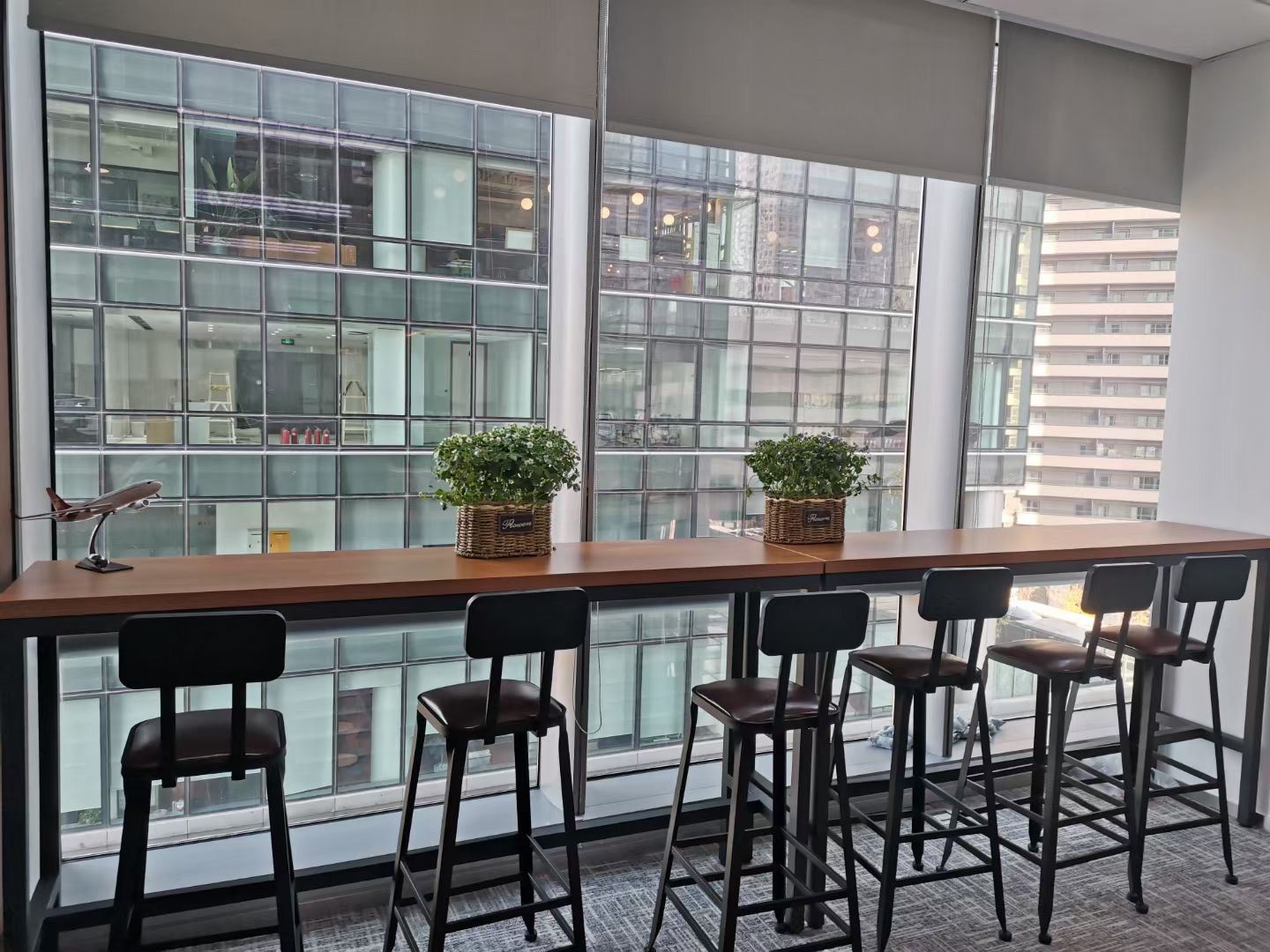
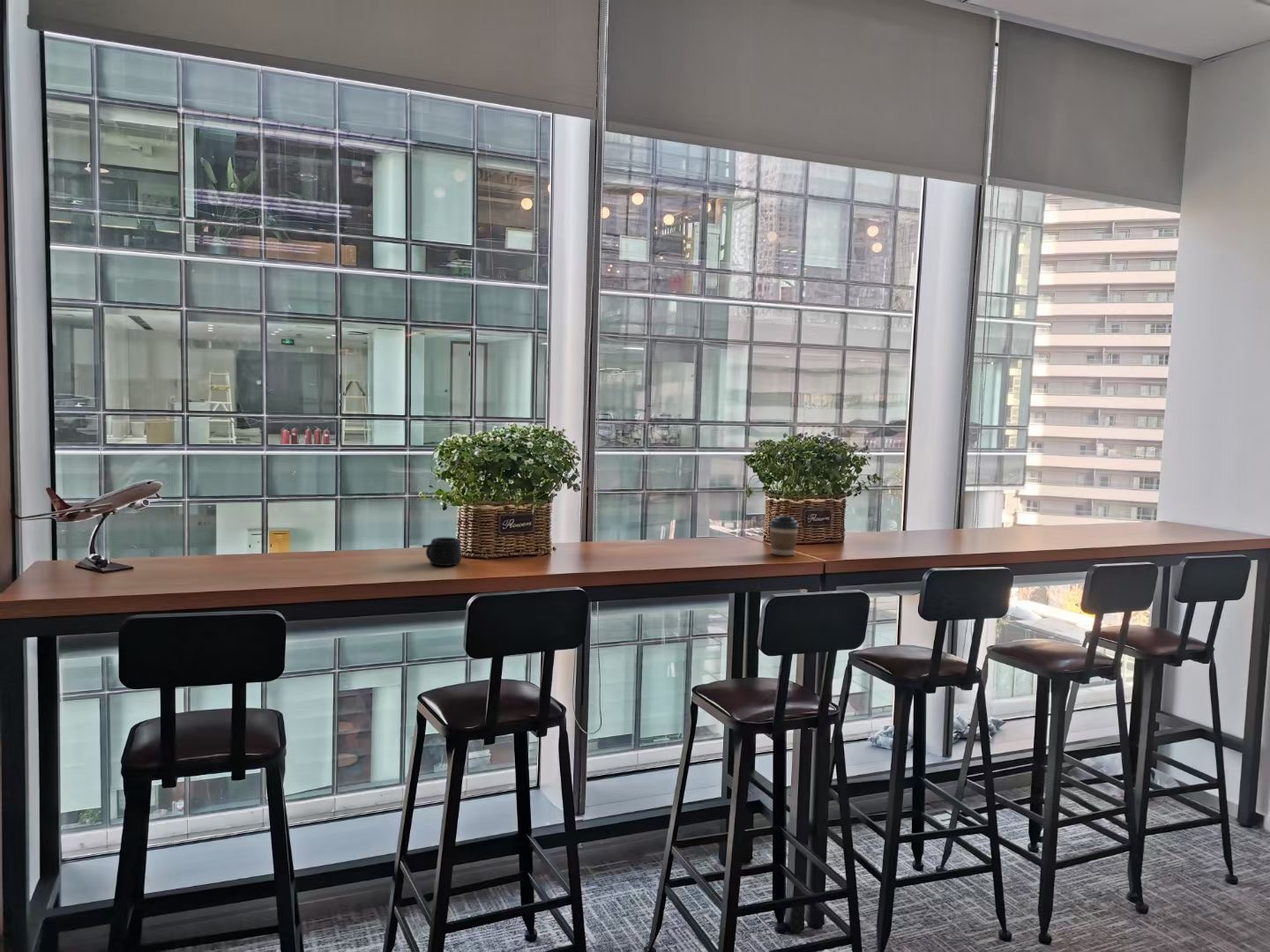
+ mug [425,537,463,567]
+ coffee cup [768,515,800,556]
